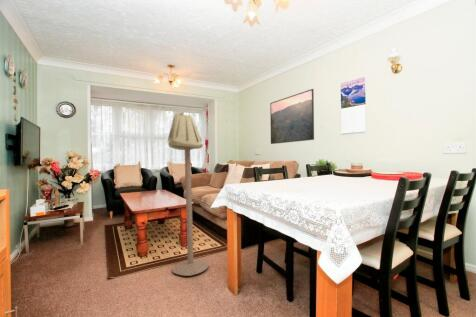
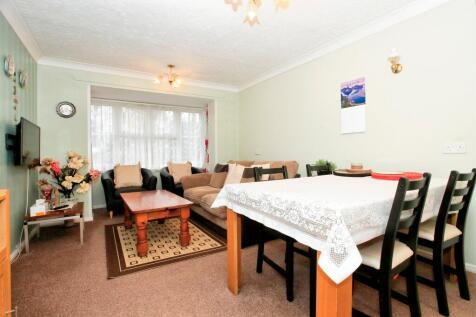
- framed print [269,88,315,145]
- floor lamp [167,111,210,277]
